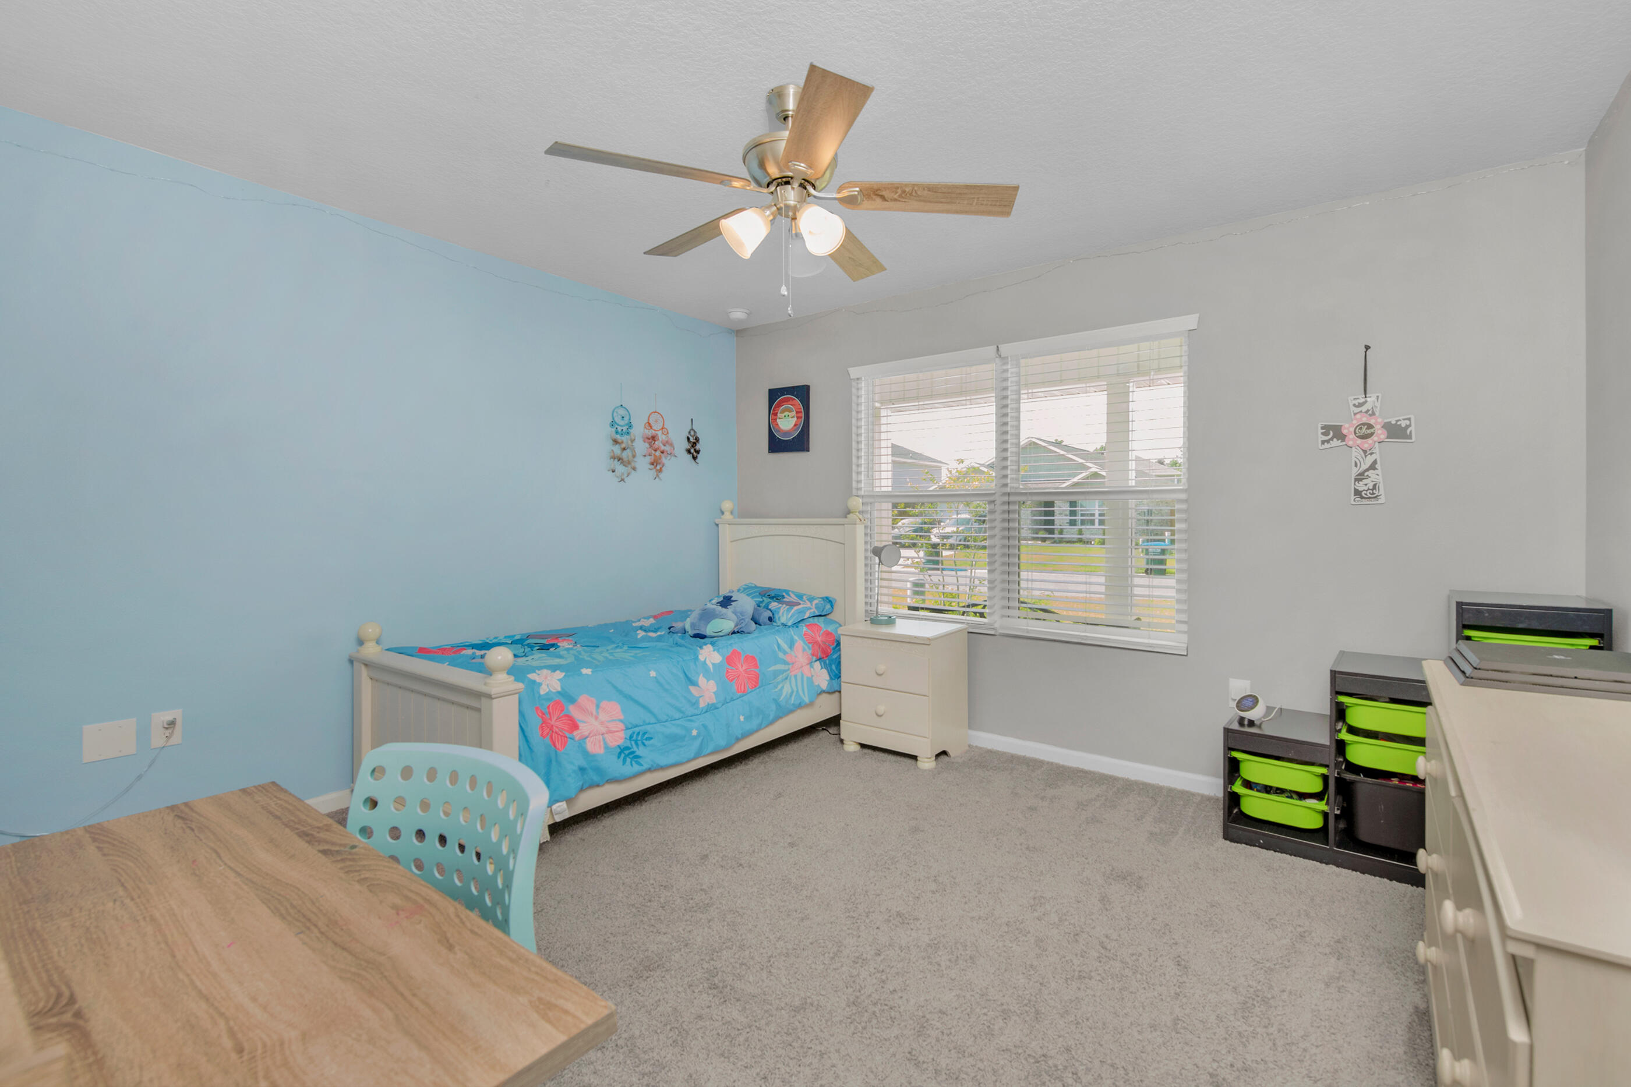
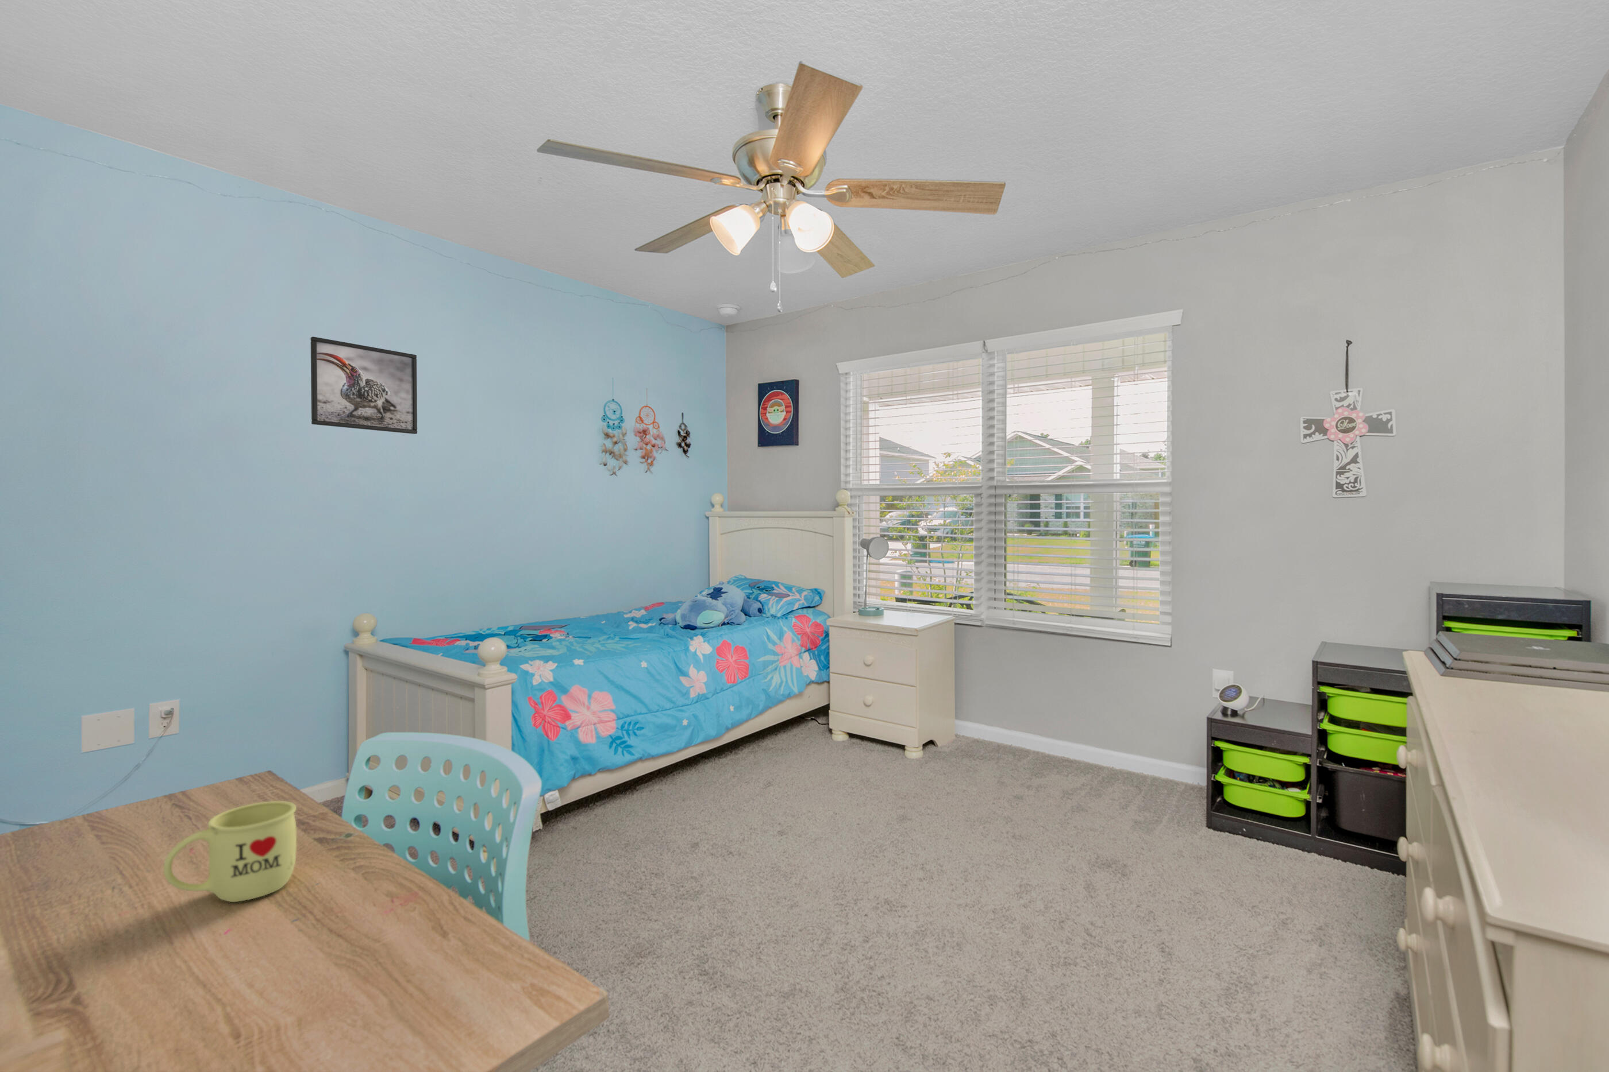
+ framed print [310,336,418,434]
+ mug [163,800,297,902]
